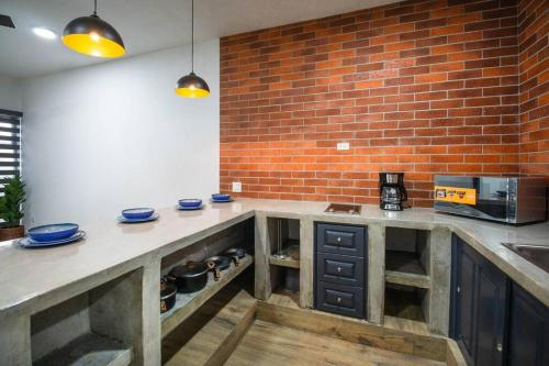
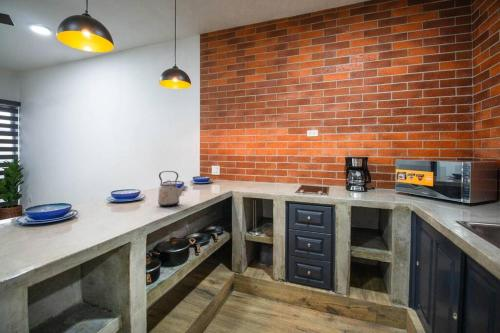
+ kettle [157,170,187,207]
